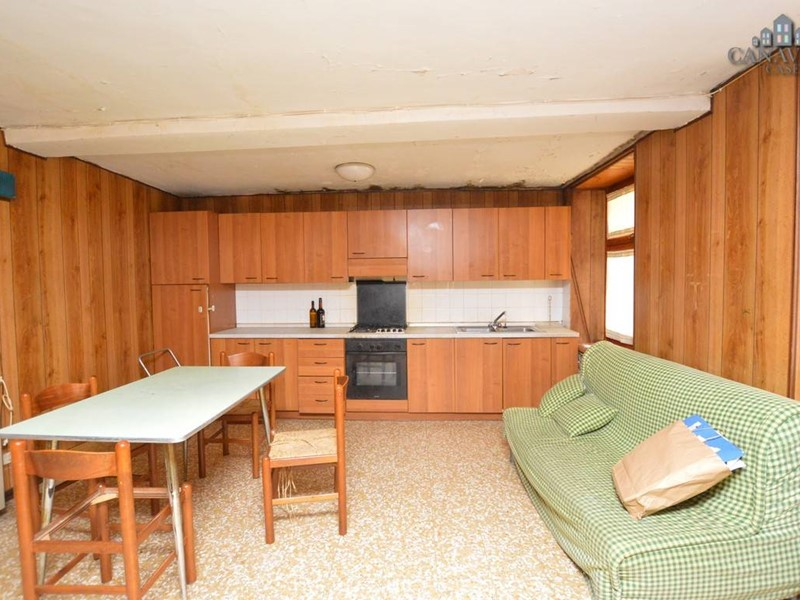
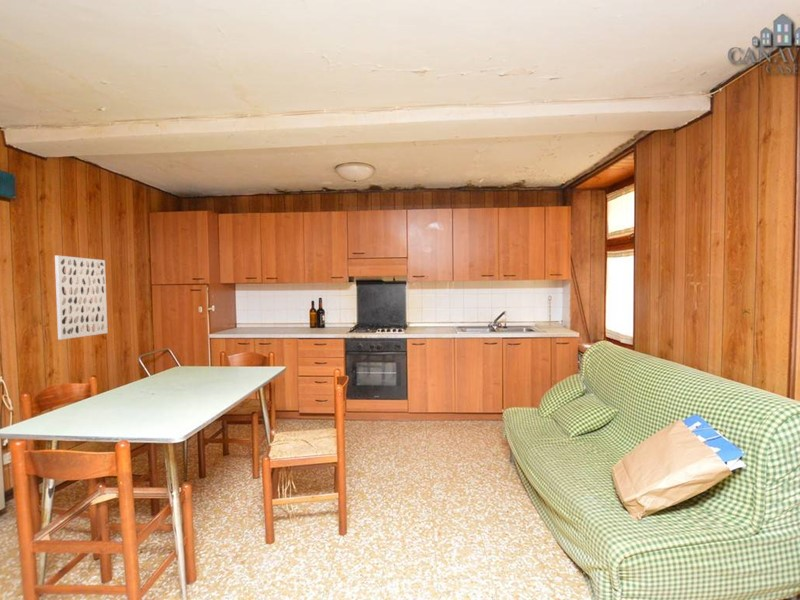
+ wall art [54,255,109,341]
